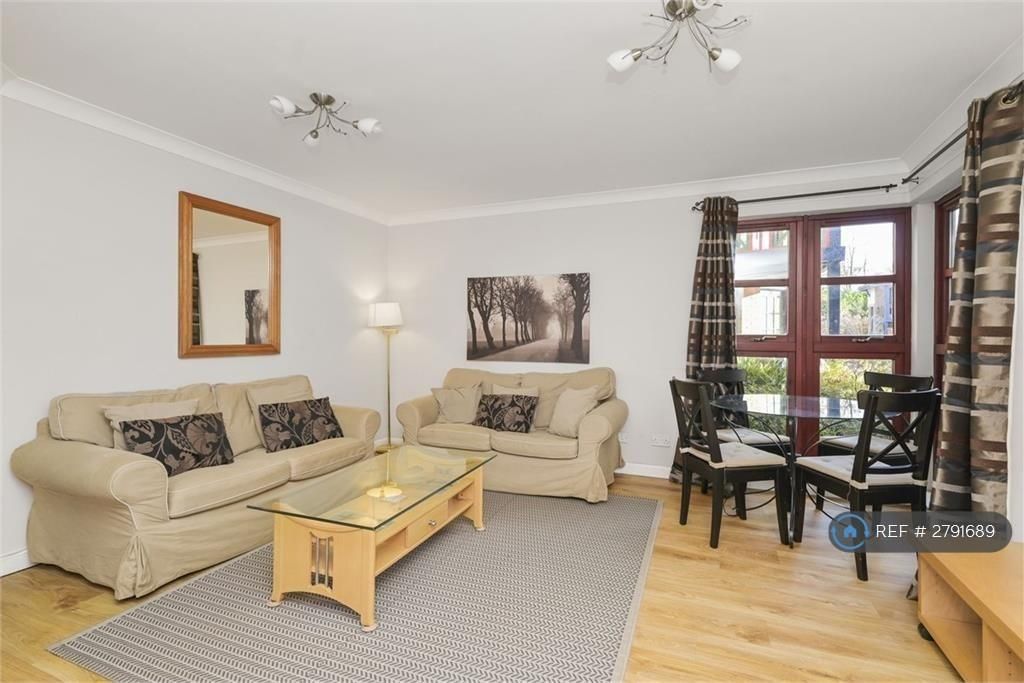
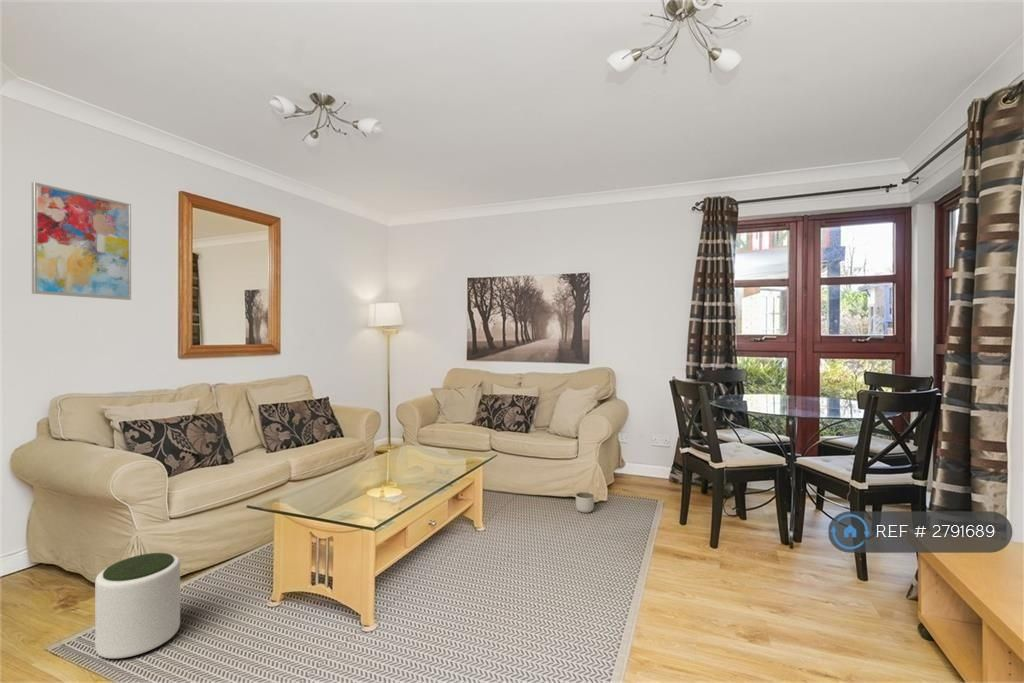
+ planter [575,491,595,514]
+ wall art [31,181,132,301]
+ plant pot [94,552,181,659]
